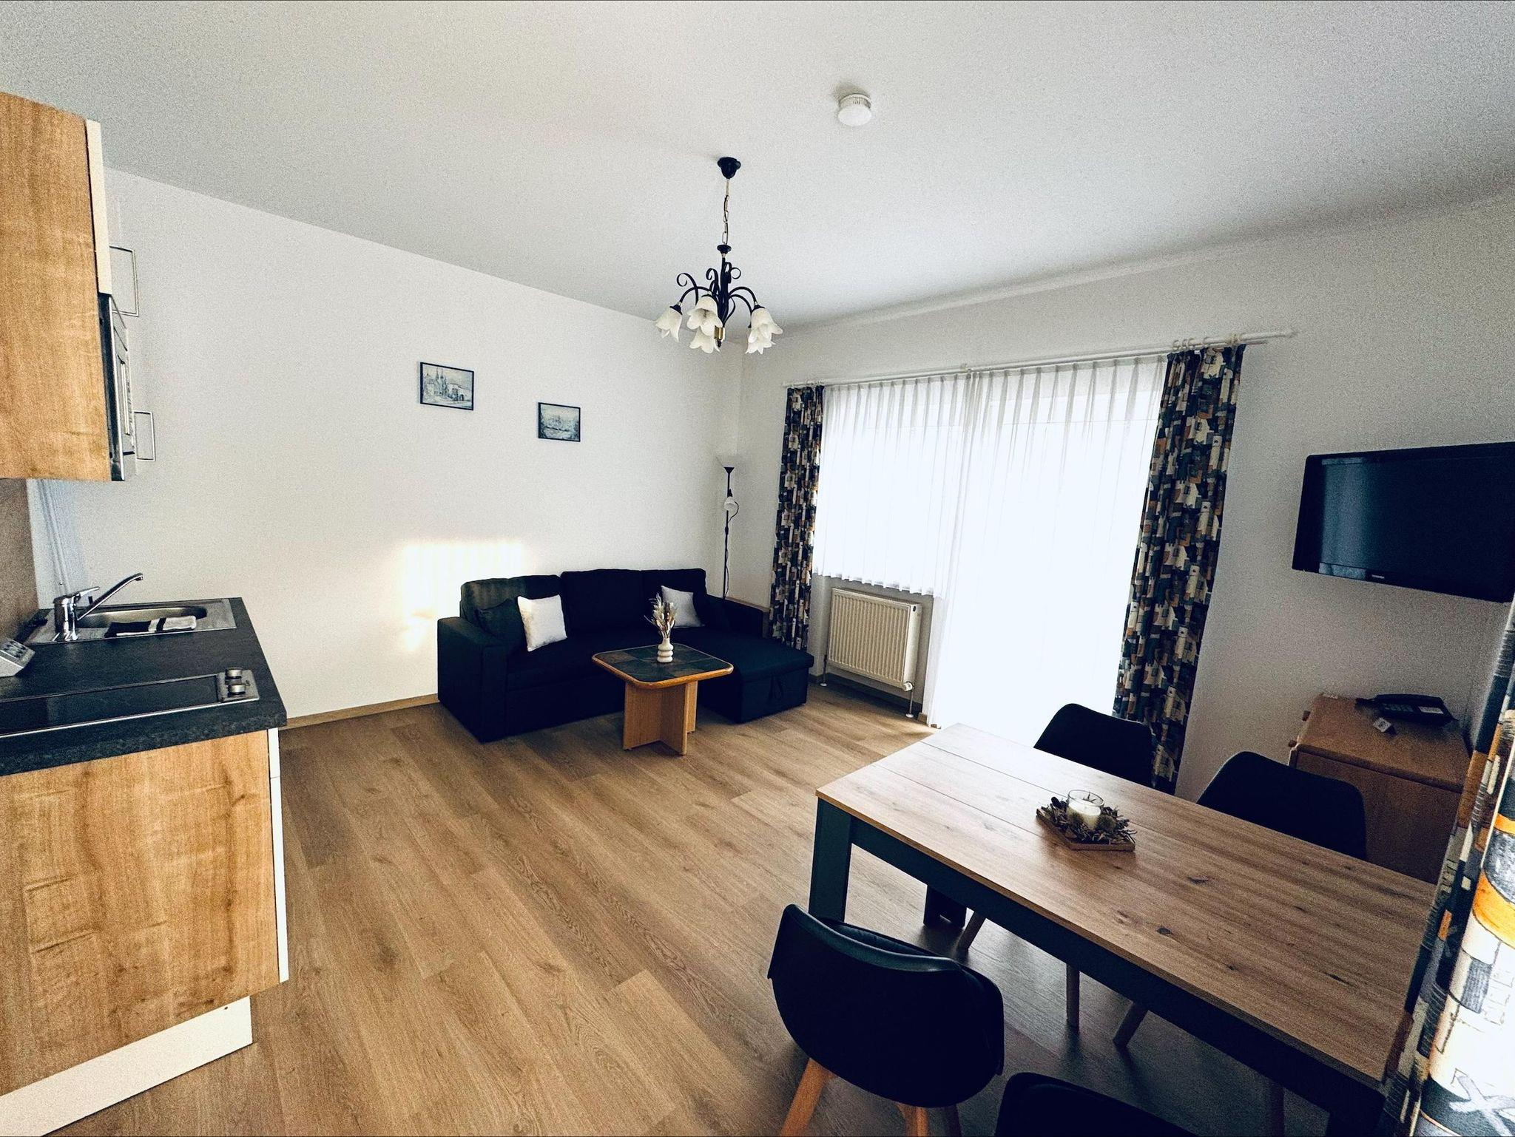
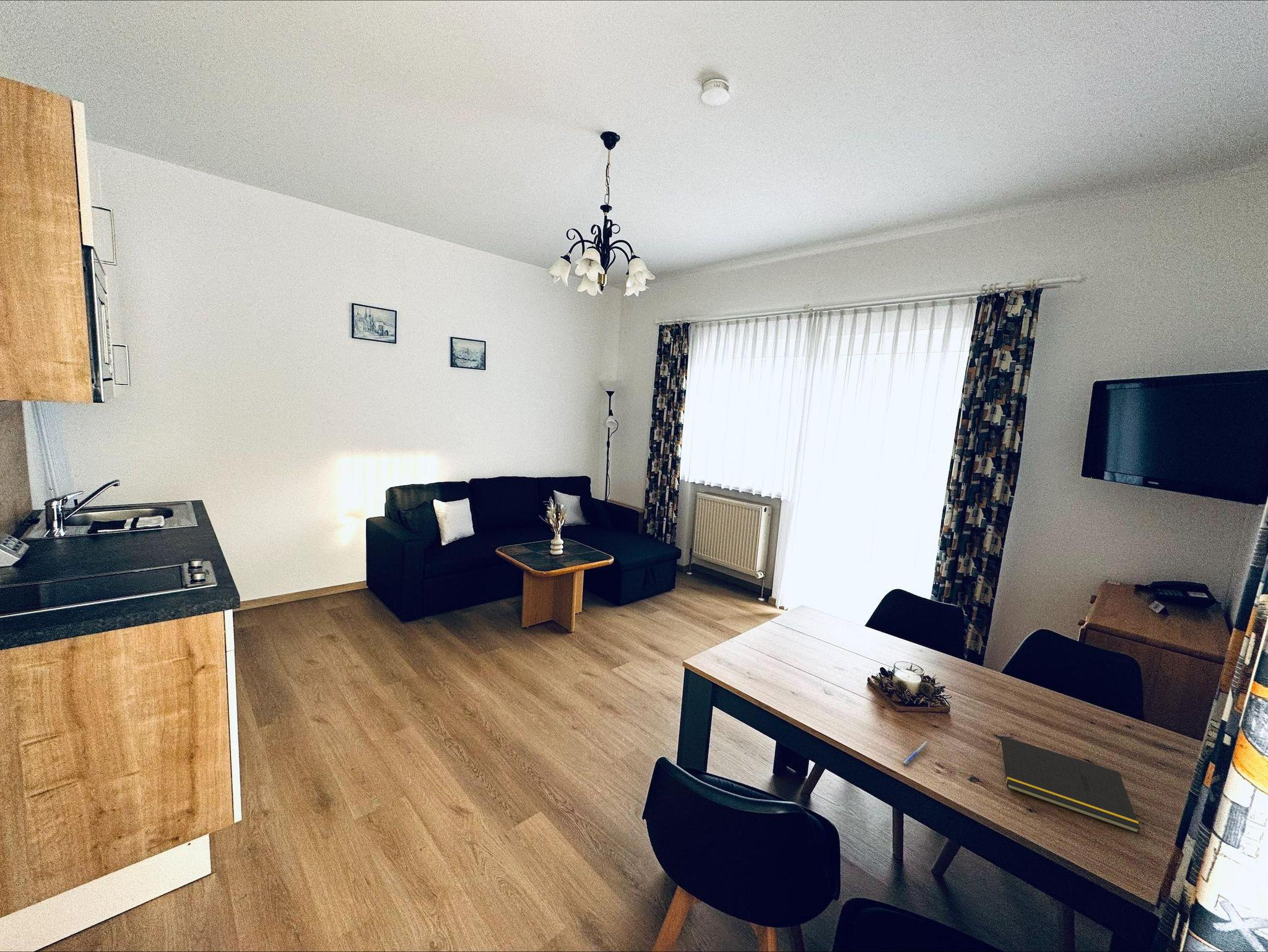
+ pen [900,740,931,767]
+ notepad [996,735,1141,835]
